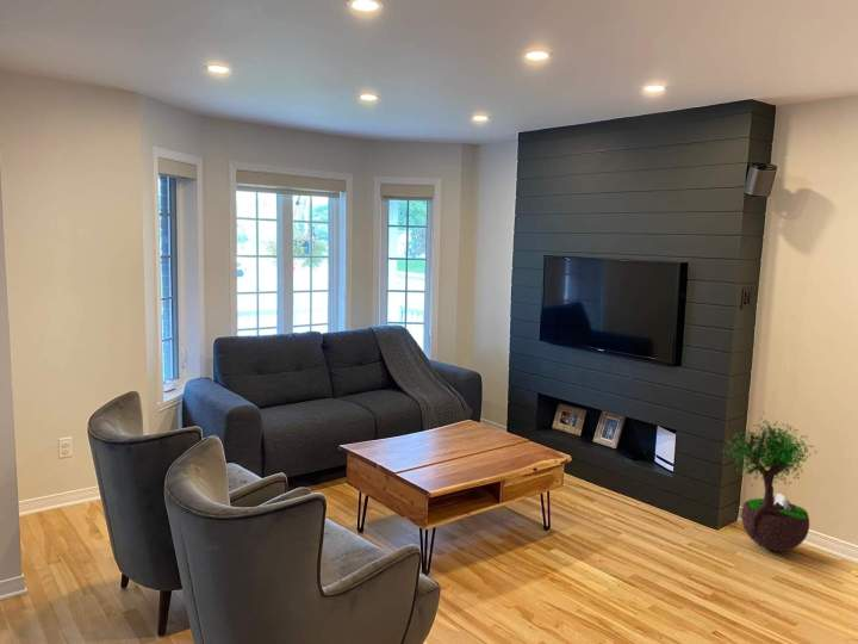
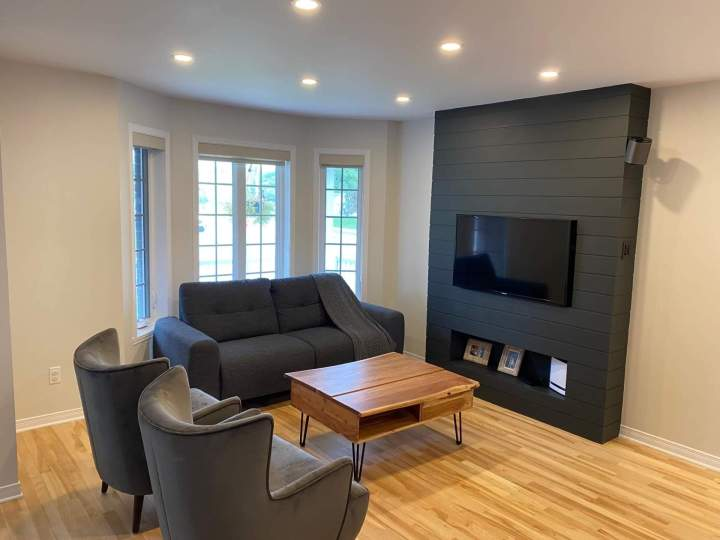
- potted tree [722,409,817,552]
